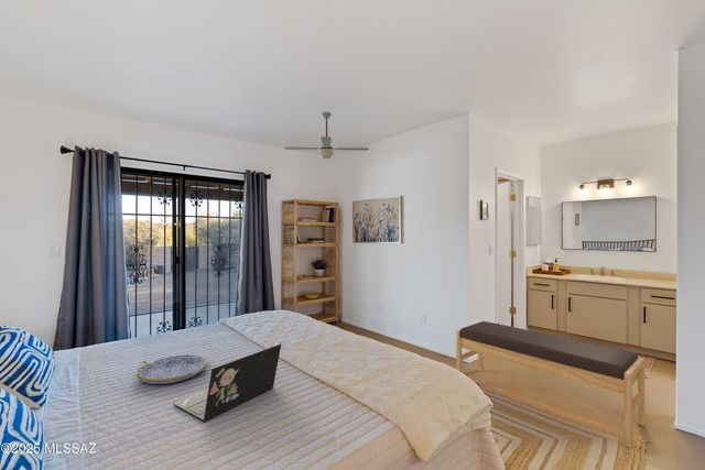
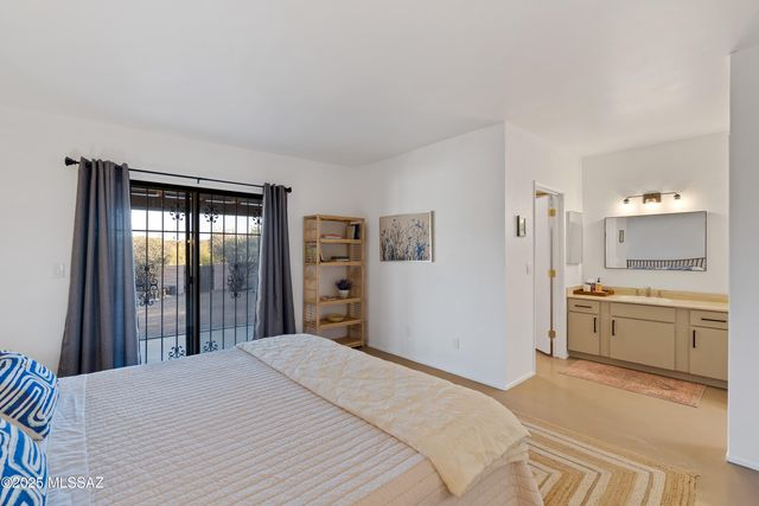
- serving tray [135,354,209,385]
- bench [455,320,646,449]
- laptop [172,343,282,424]
- ceiling fan [283,111,370,160]
